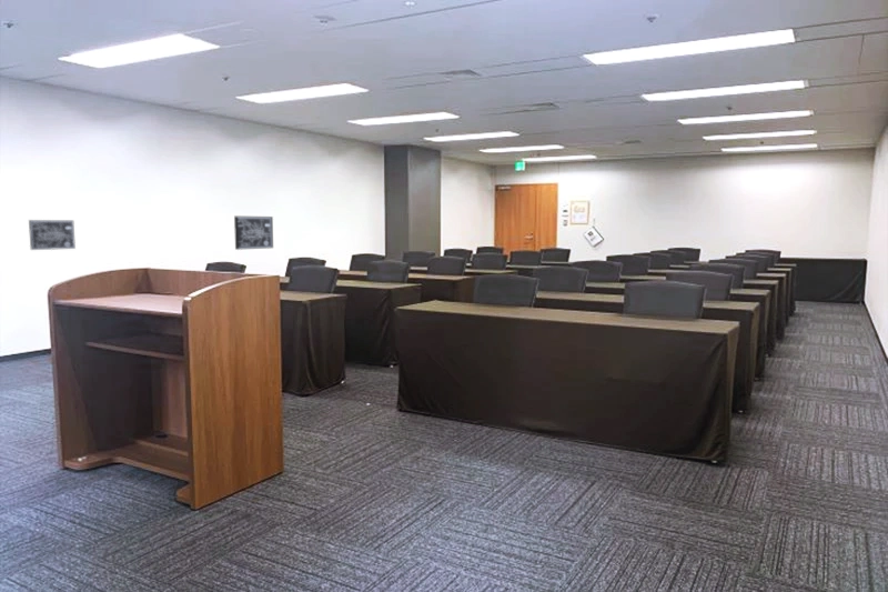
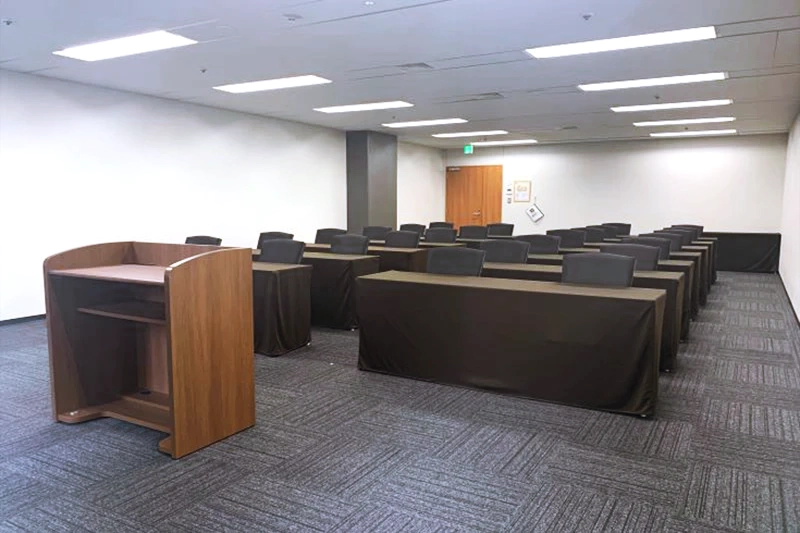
- wall art [28,219,77,251]
- wall art [233,215,274,251]
